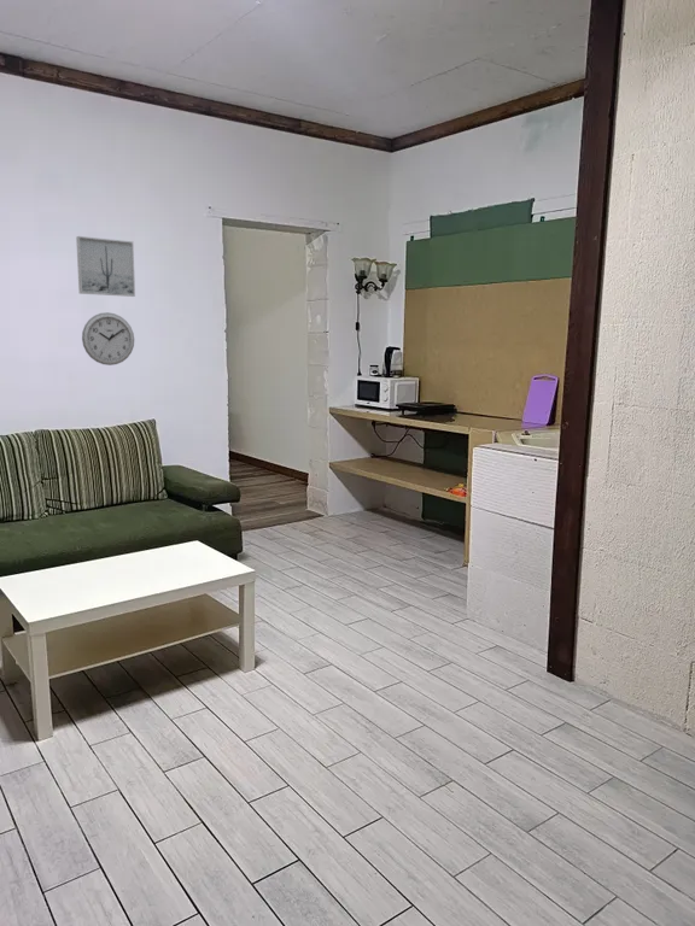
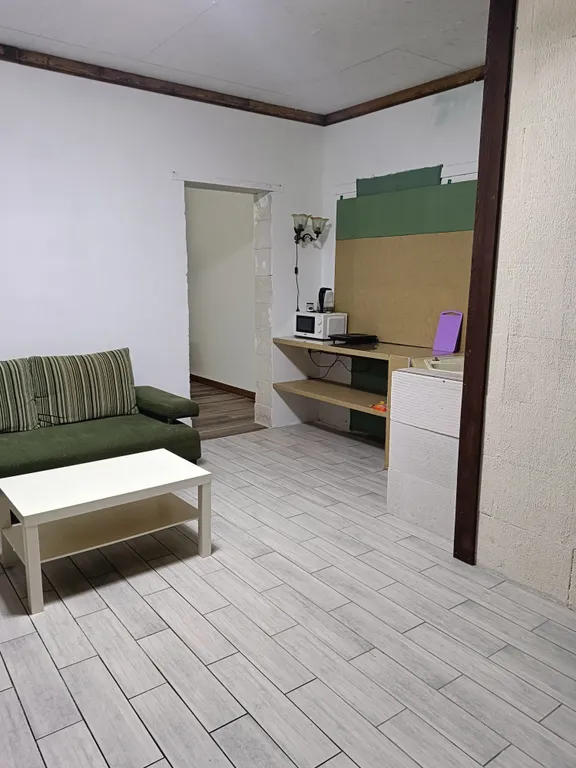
- wall clock [81,311,135,367]
- wall art [75,235,136,298]
